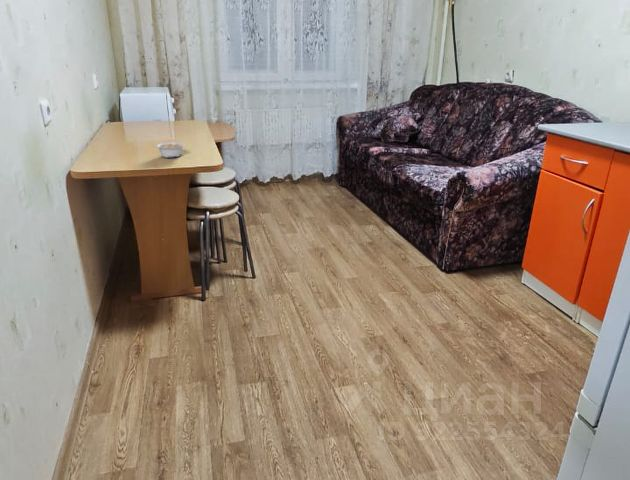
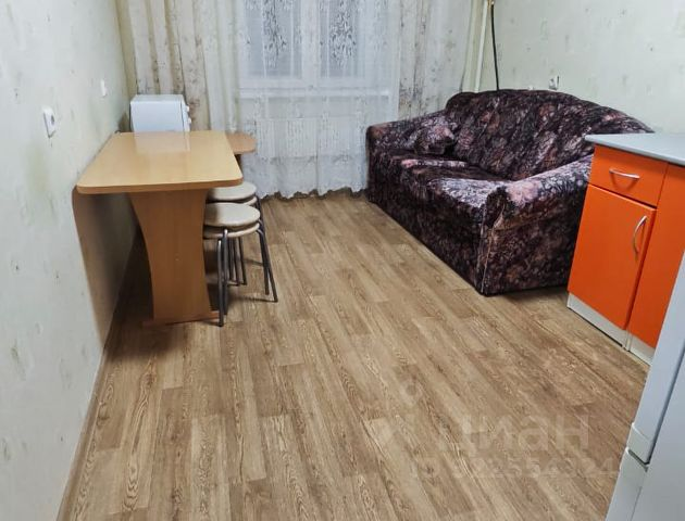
- legume [154,141,186,159]
